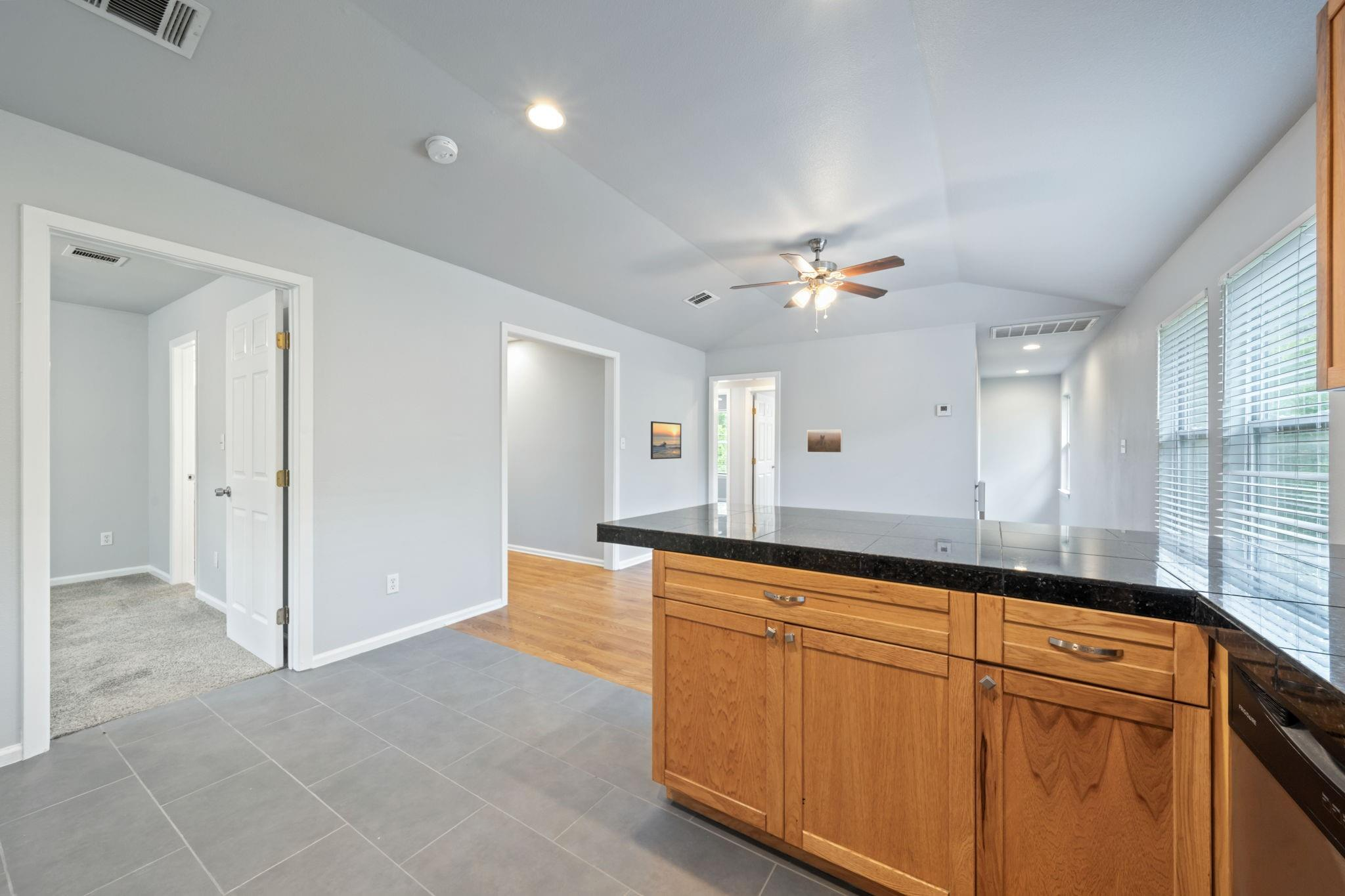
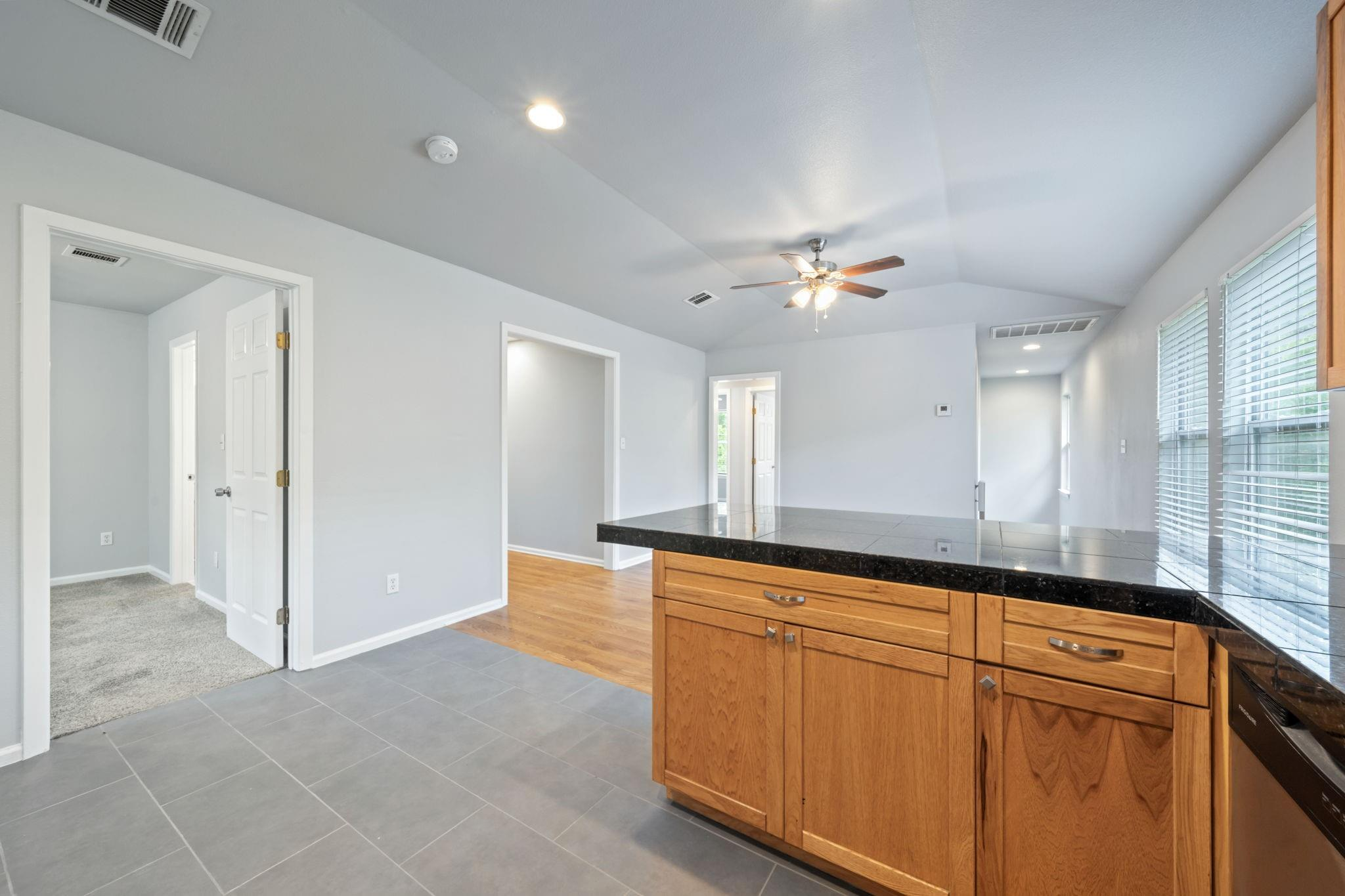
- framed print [806,429,843,454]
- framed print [650,421,682,460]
